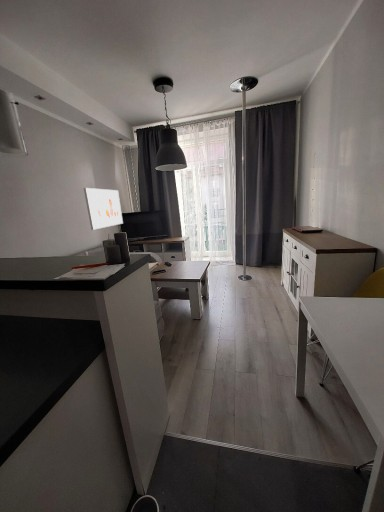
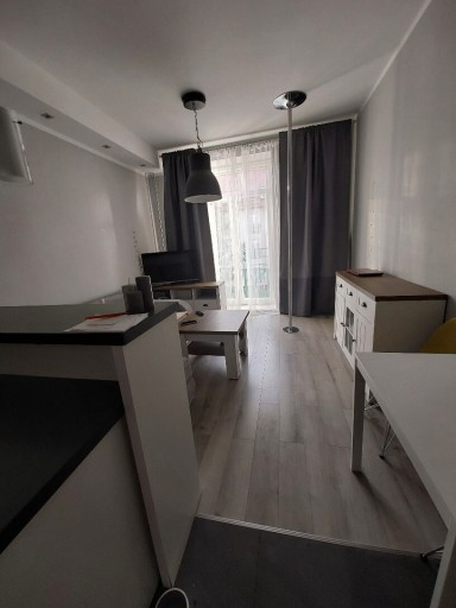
- wall art [83,187,124,231]
